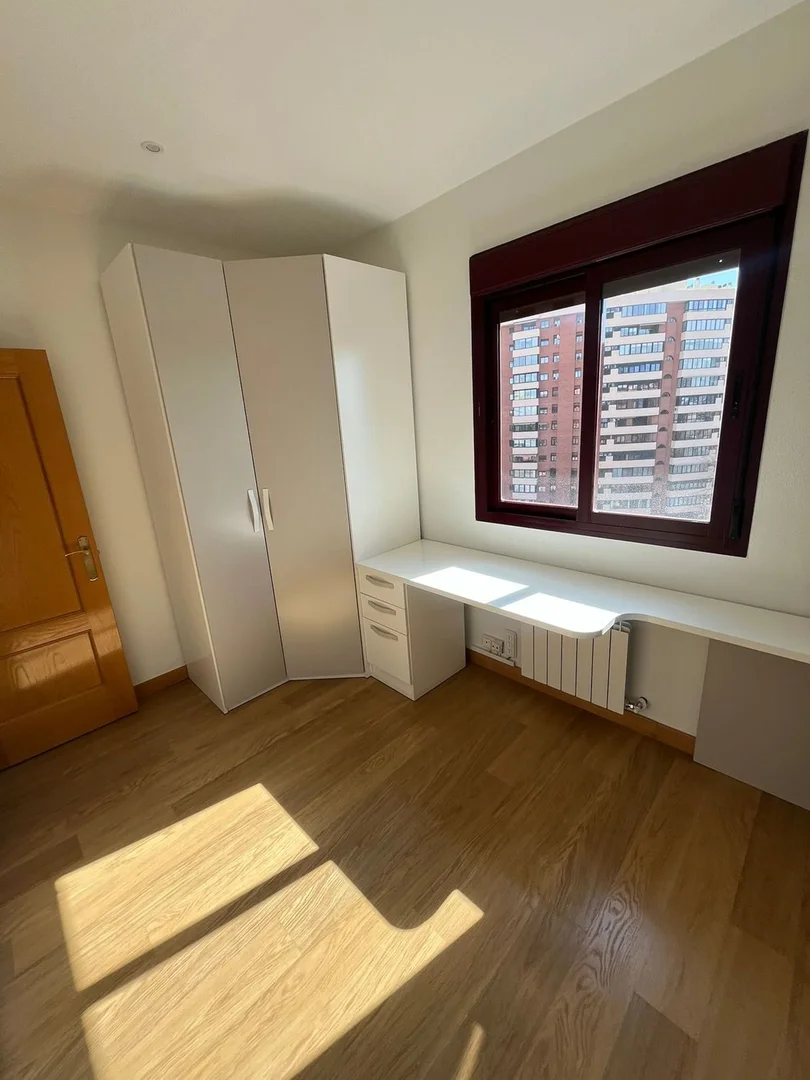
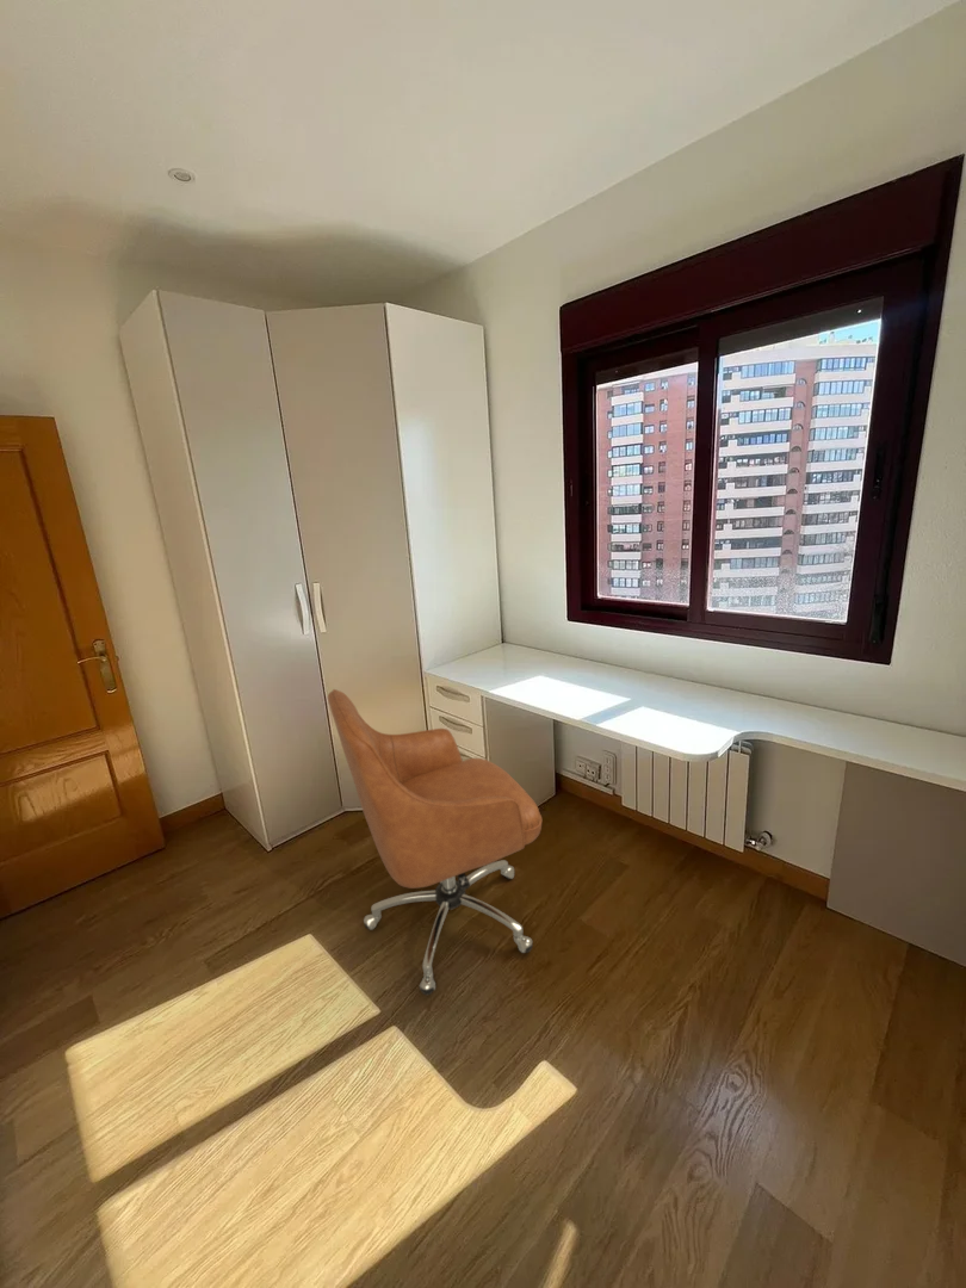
+ chair [327,688,543,996]
